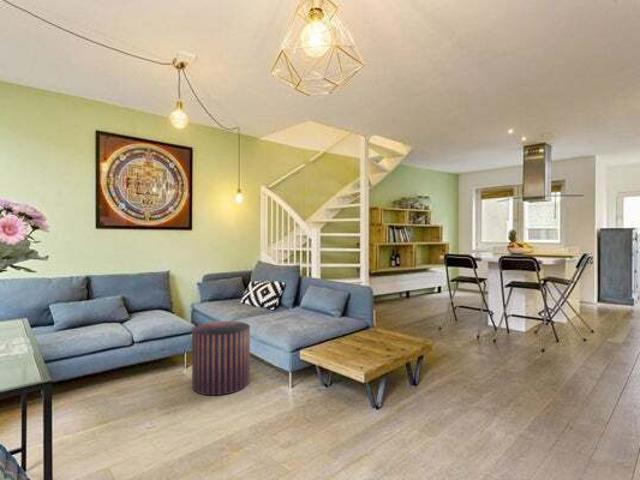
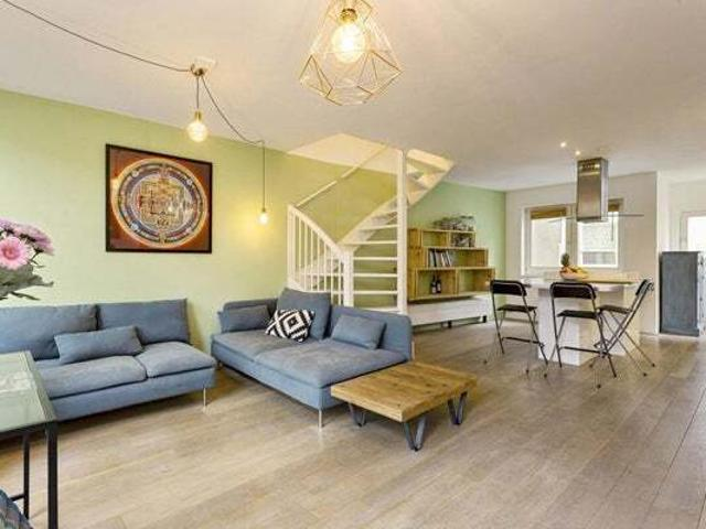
- pouf [191,320,251,396]
